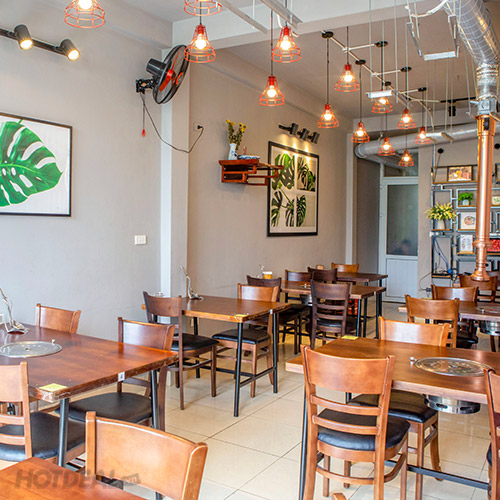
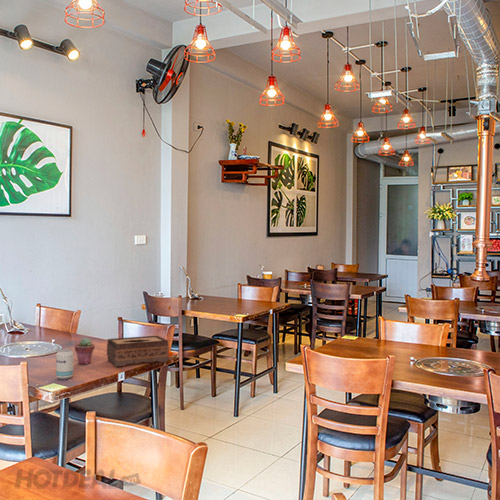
+ beverage can [55,348,74,380]
+ tissue box [106,335,170,367]
+ potted succulent [74,337,96,365]
